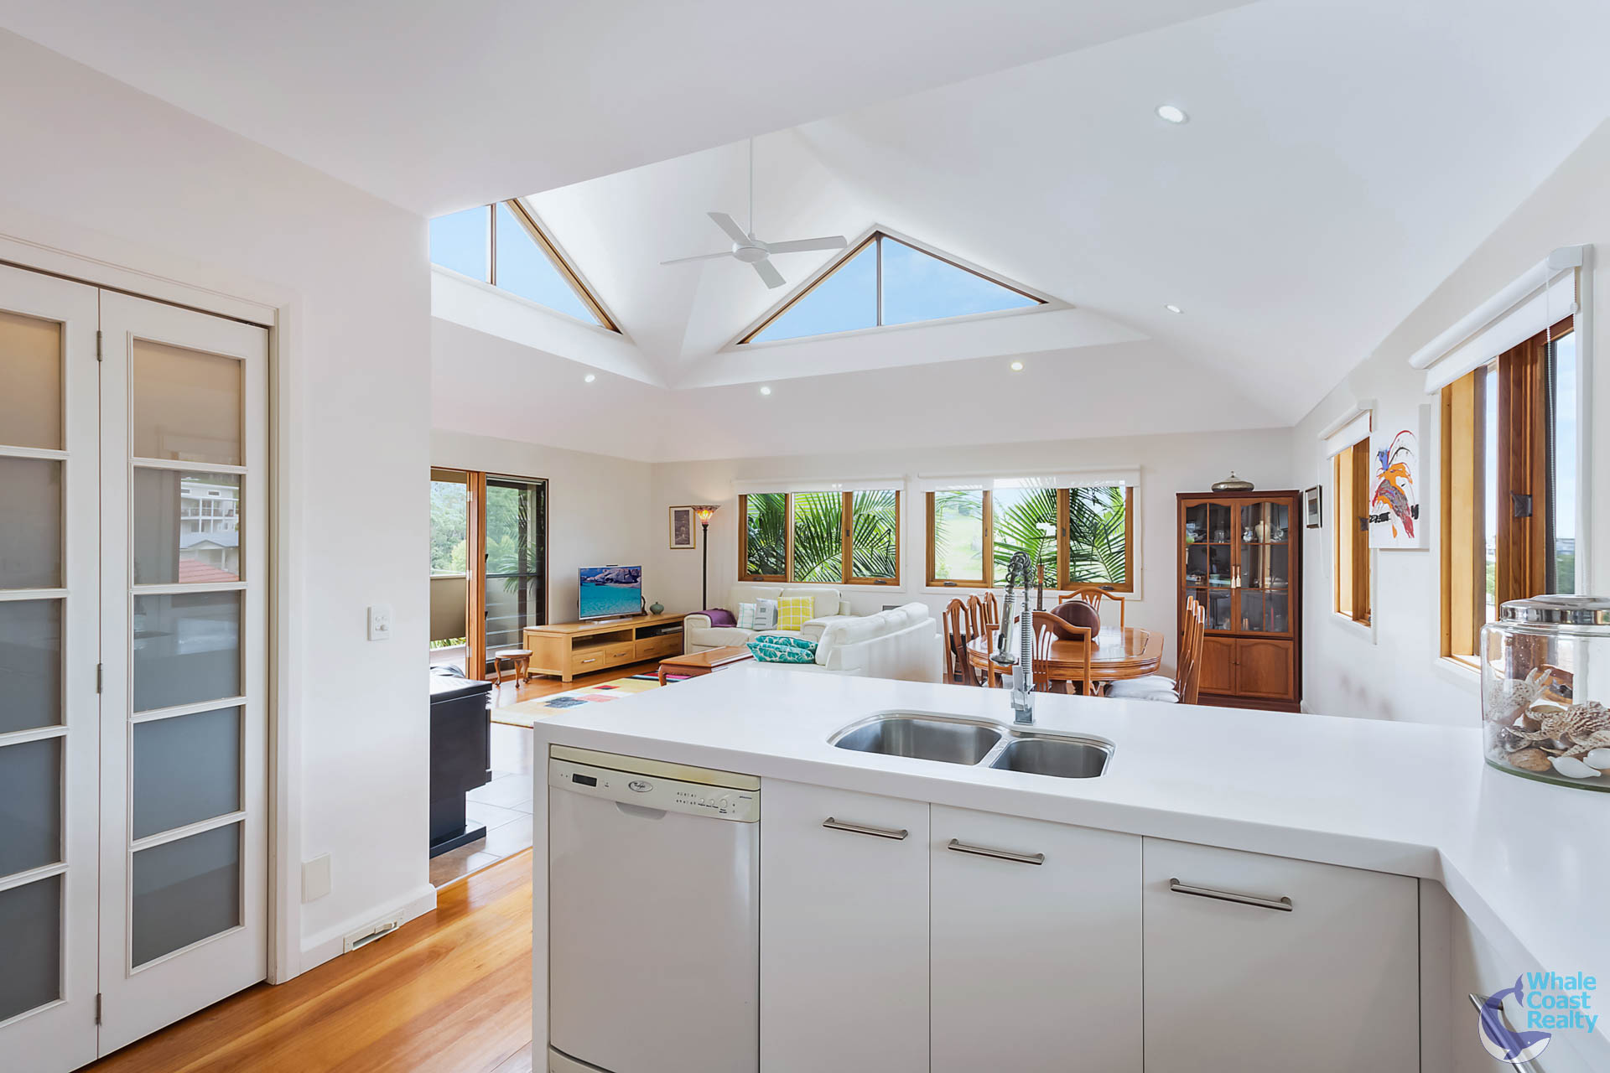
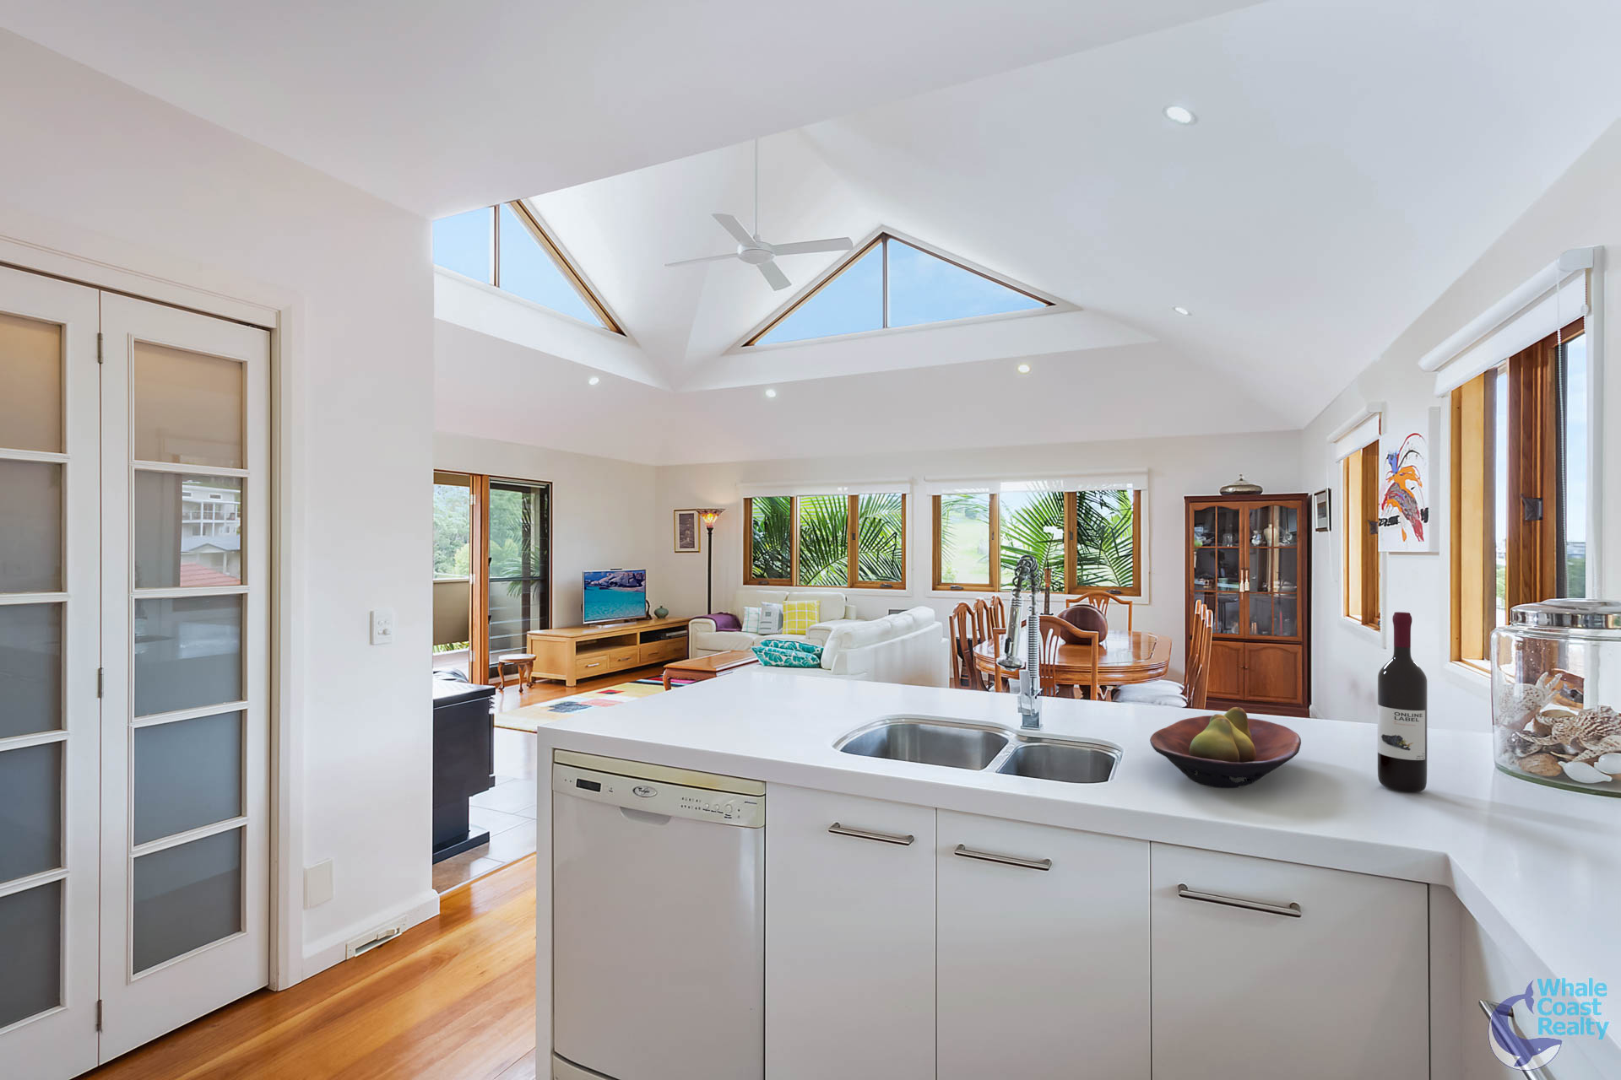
+ wine bottle [1377,611,1428,793]
+ fruit bowl [1149,706,1301,788]
